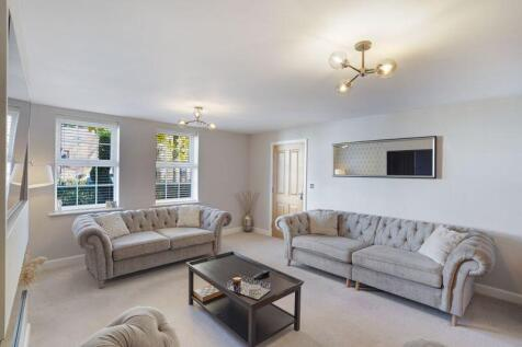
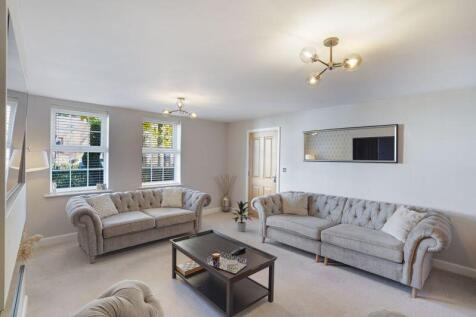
+ indoor plant [231,200,255,233]
